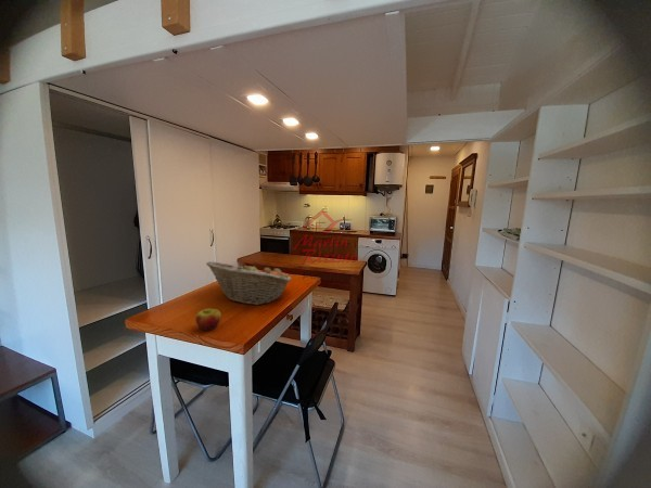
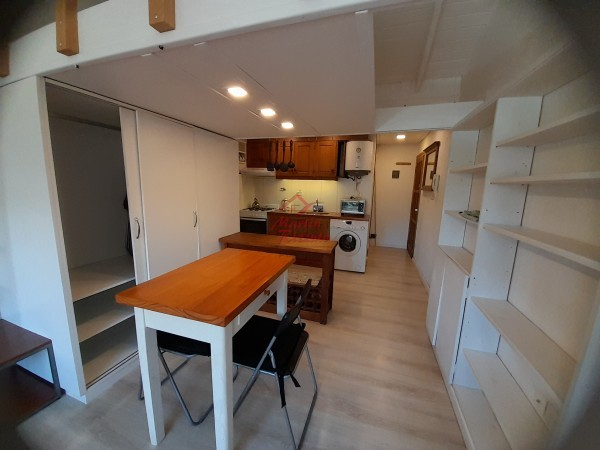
- apple [194,308,222,331]
- fruit basket [205,260,293,306]
